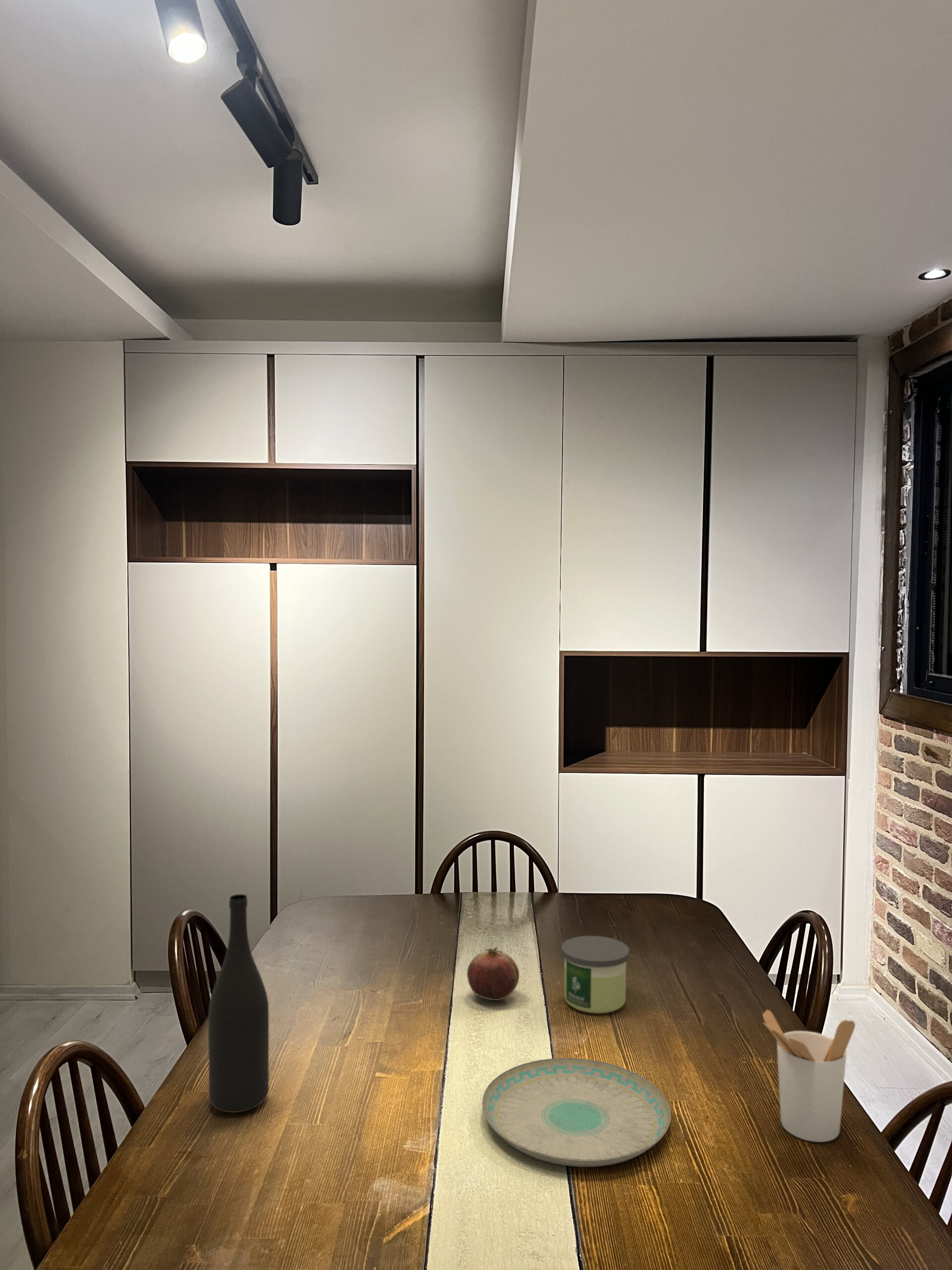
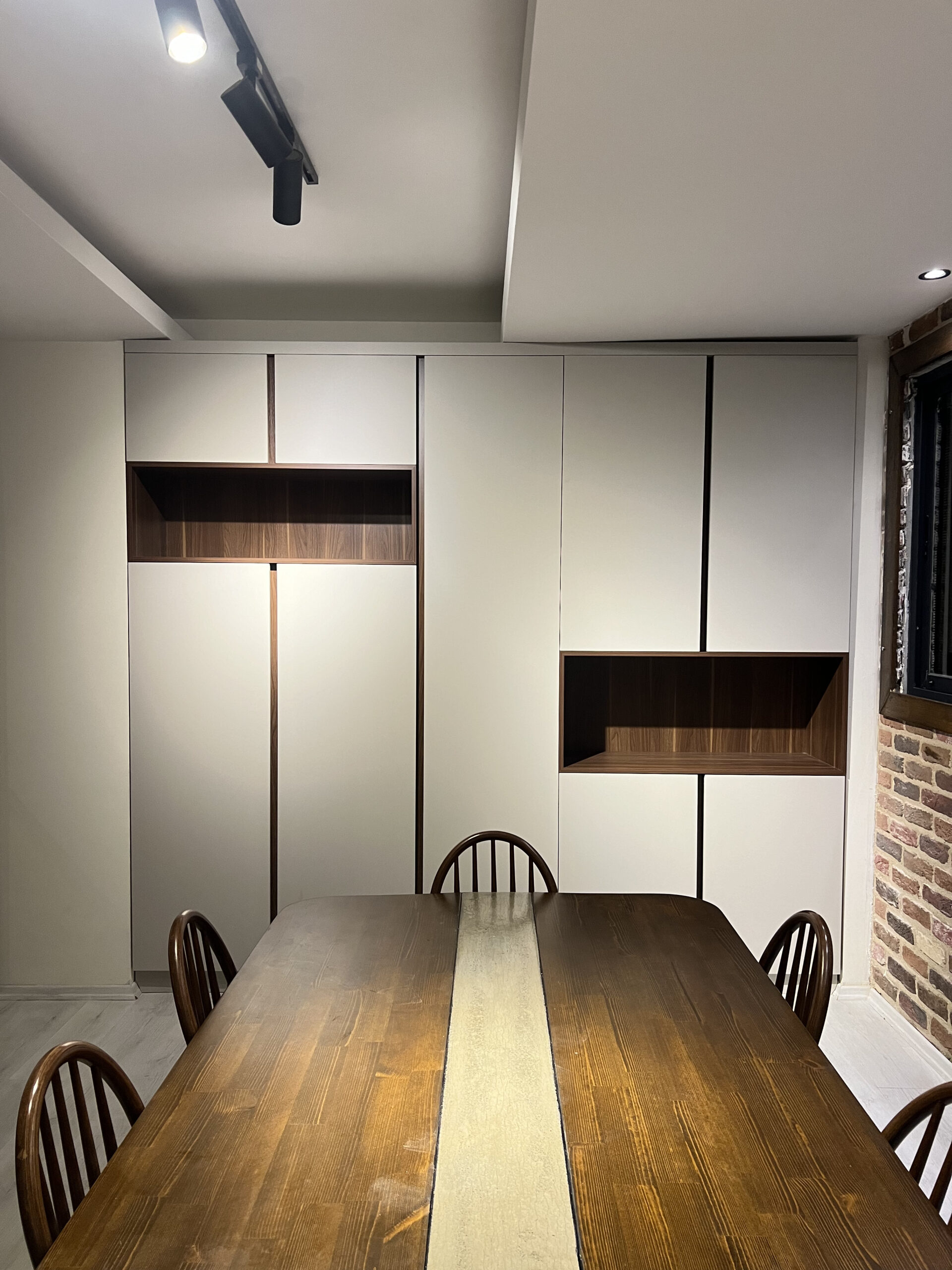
- candle [561,935,630,1014]
- plate [481,1058,671,1167]
- fruit [467,946,520,1001]
- wine bottle [208,894,269,1113]
- utensil holder [763,1009,856,1143]
